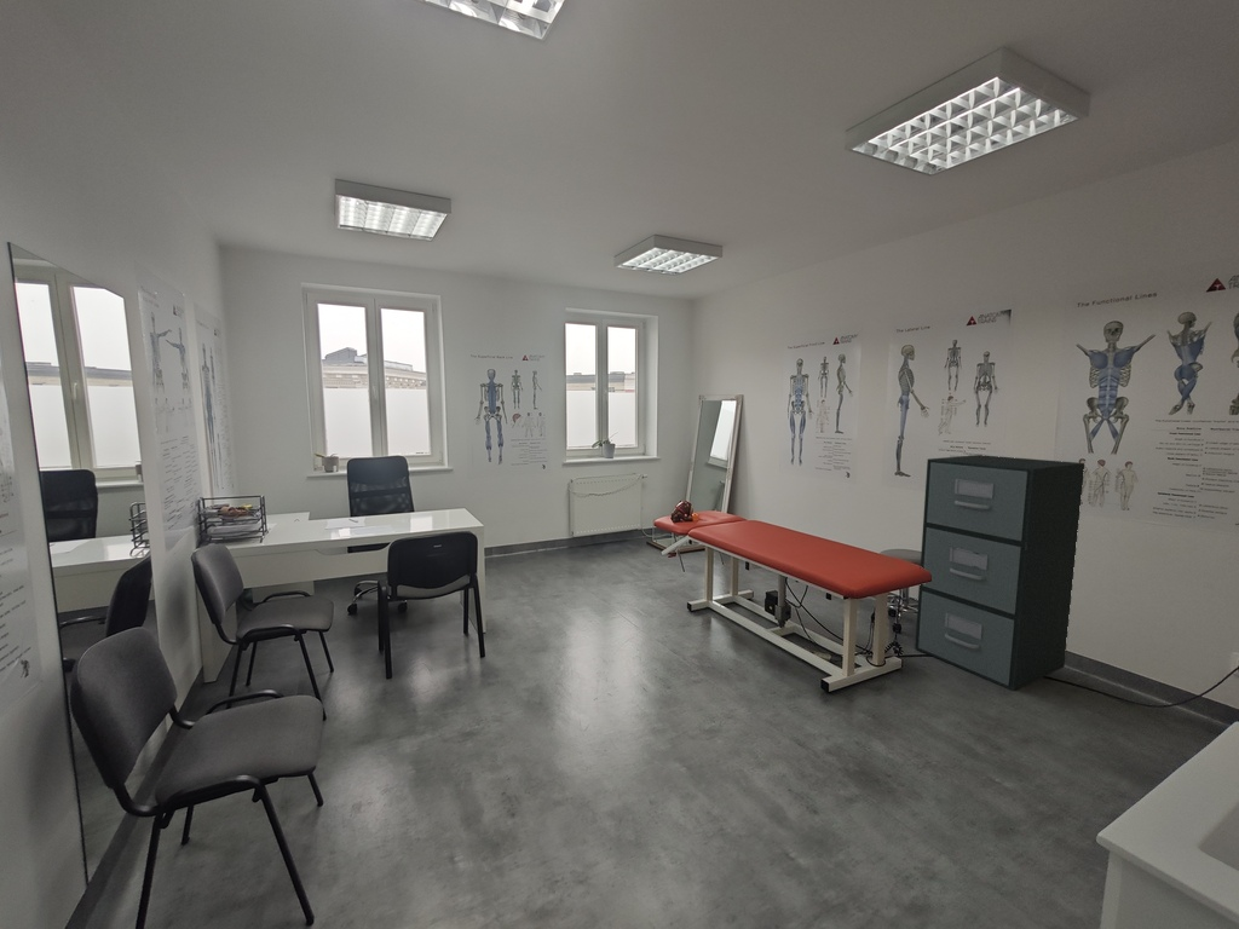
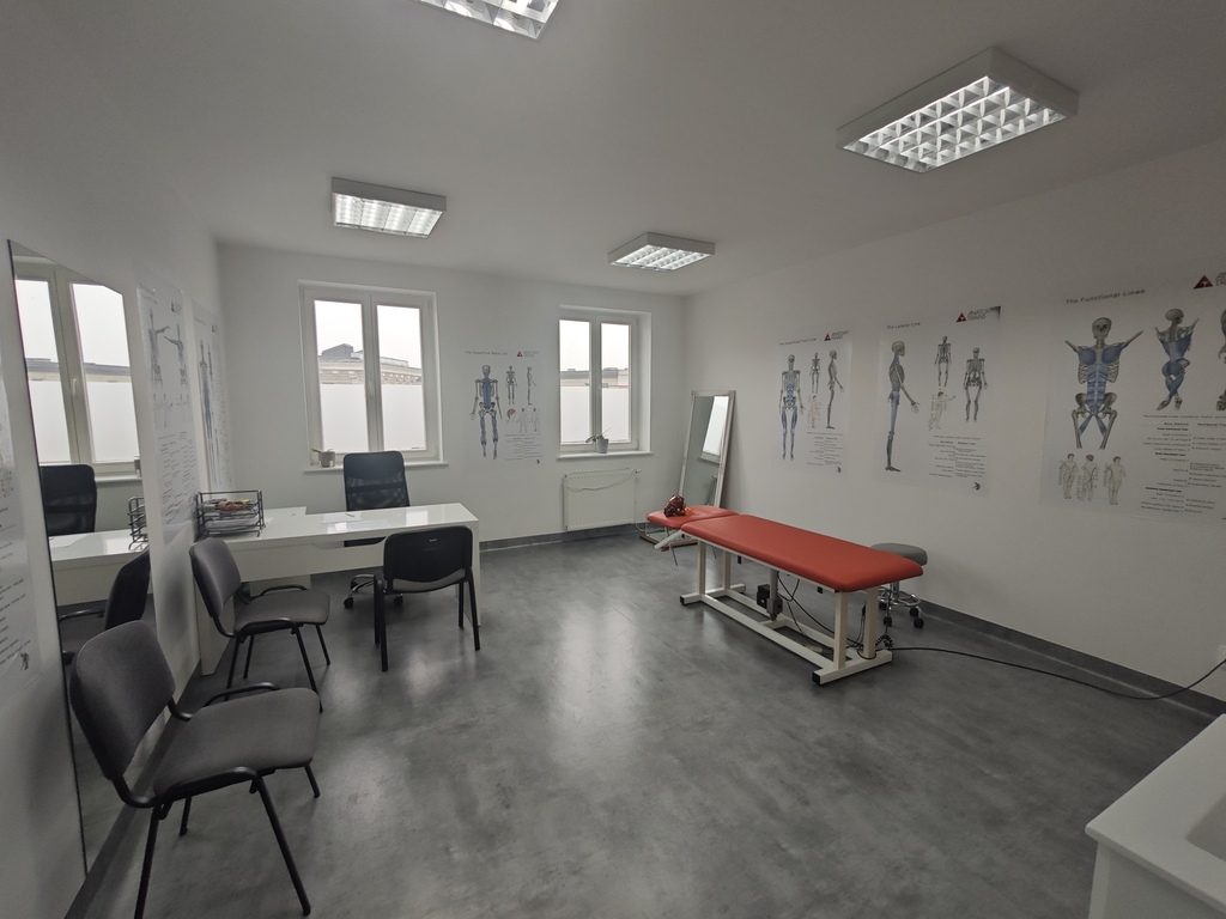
- filing cabinet [914,454,1085,692]
